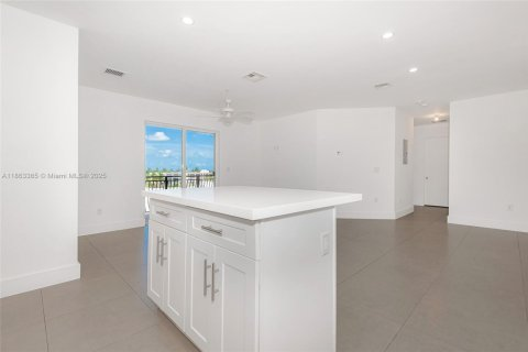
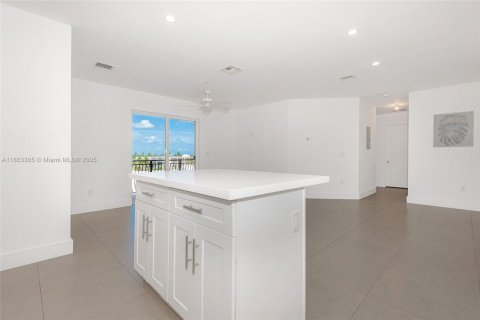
+ wall art [432,110,475,148]
